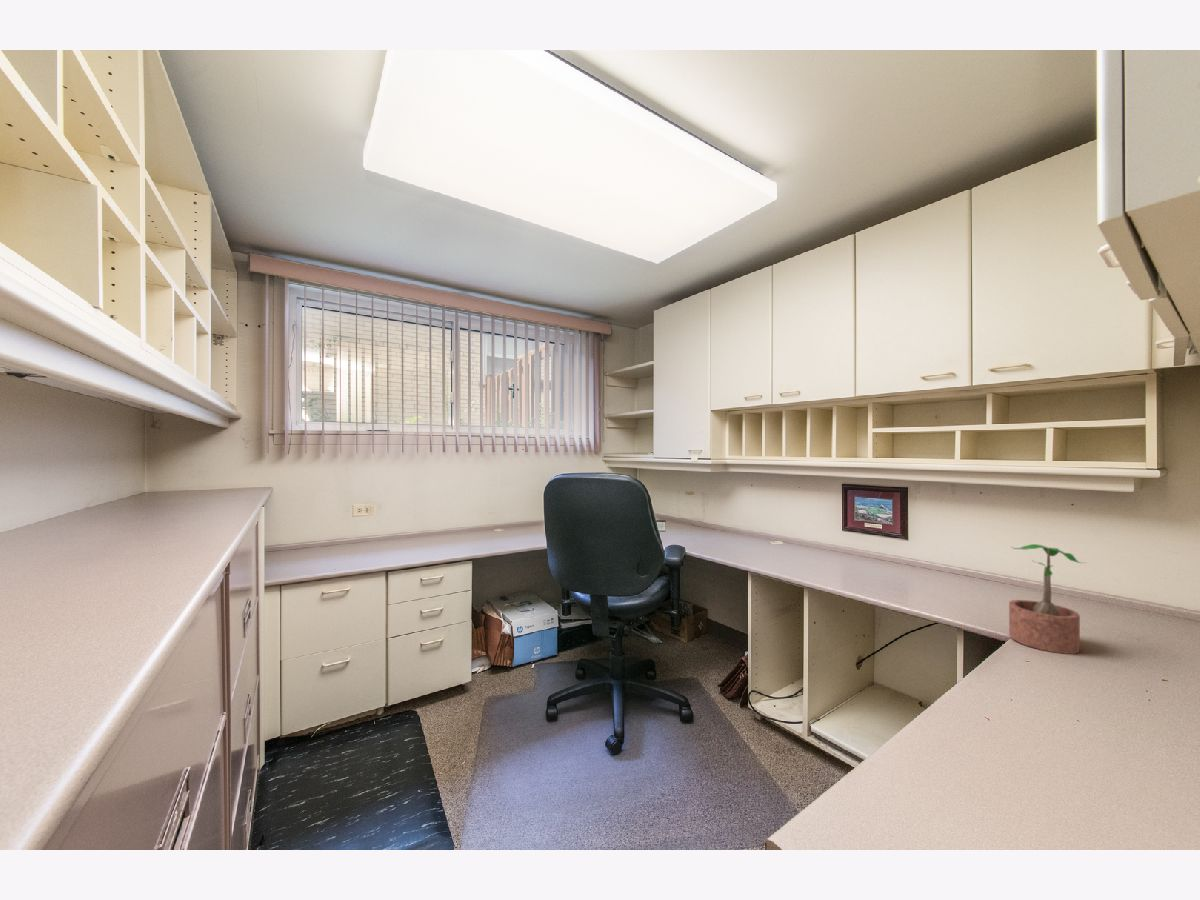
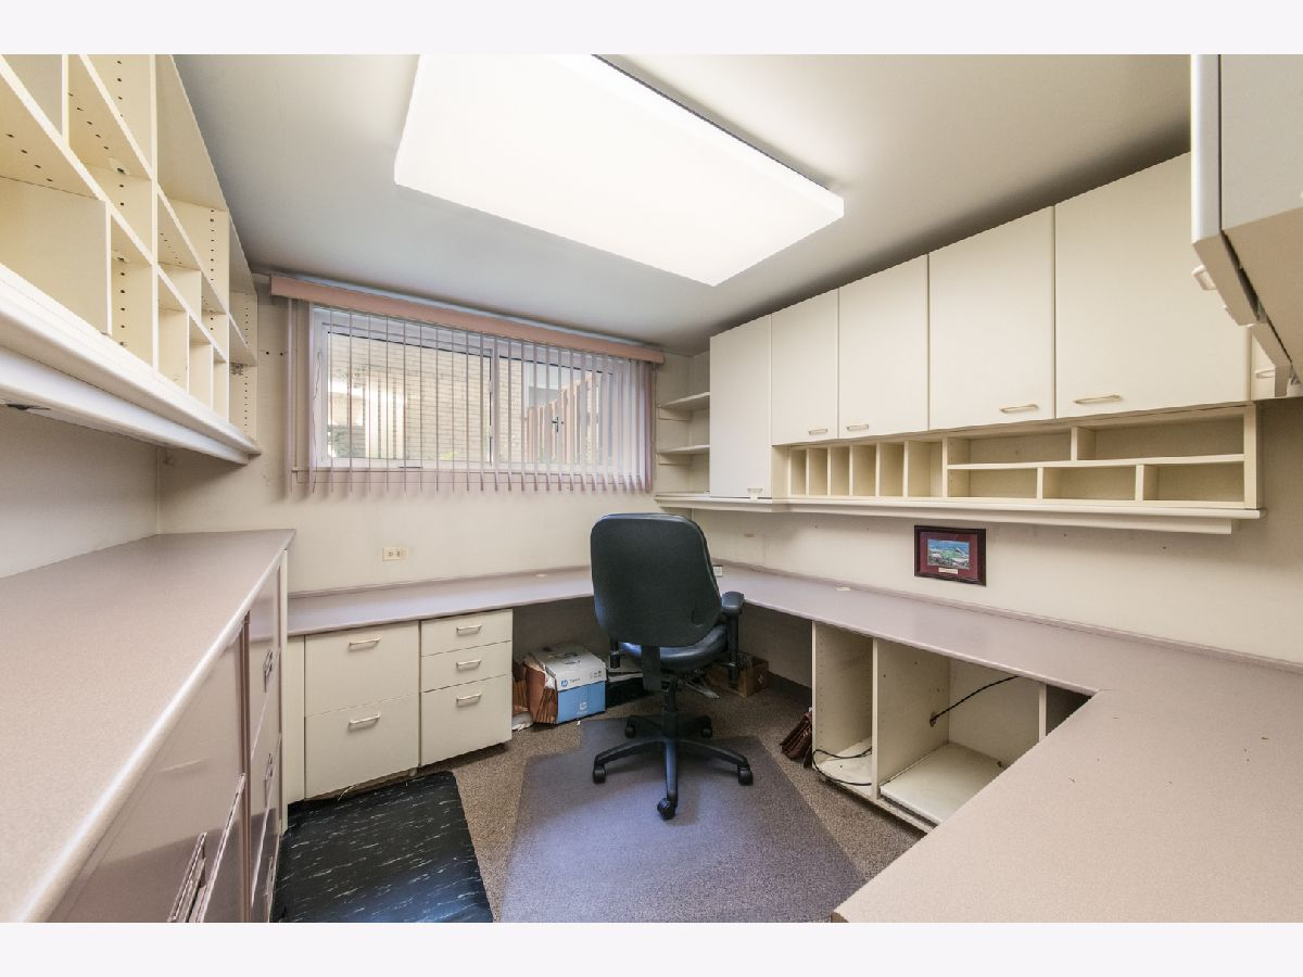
- potted plant [1008,543,1088,655]
